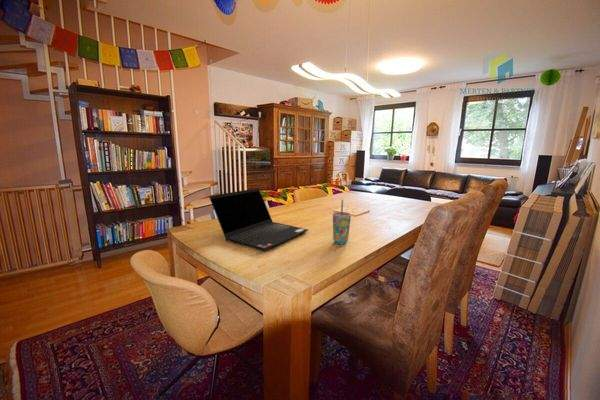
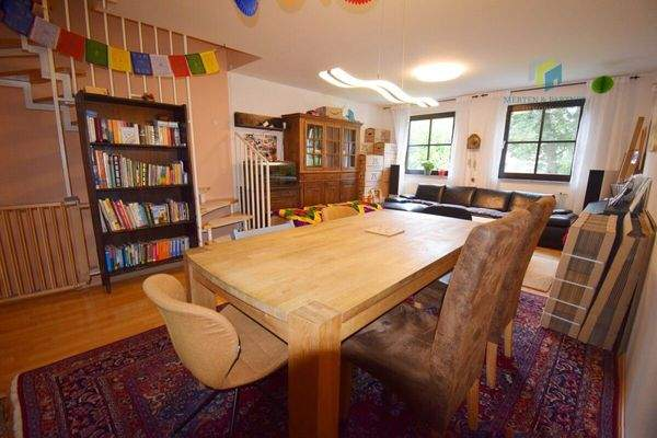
- cup [332,199,352,245]
- laptop computer [208,187,310,252]
